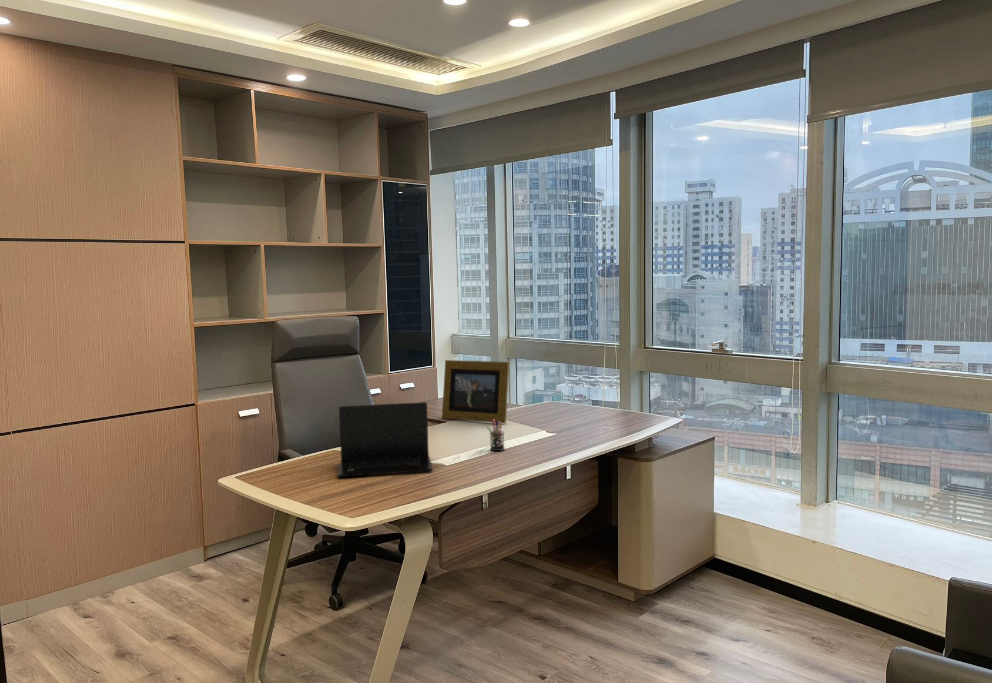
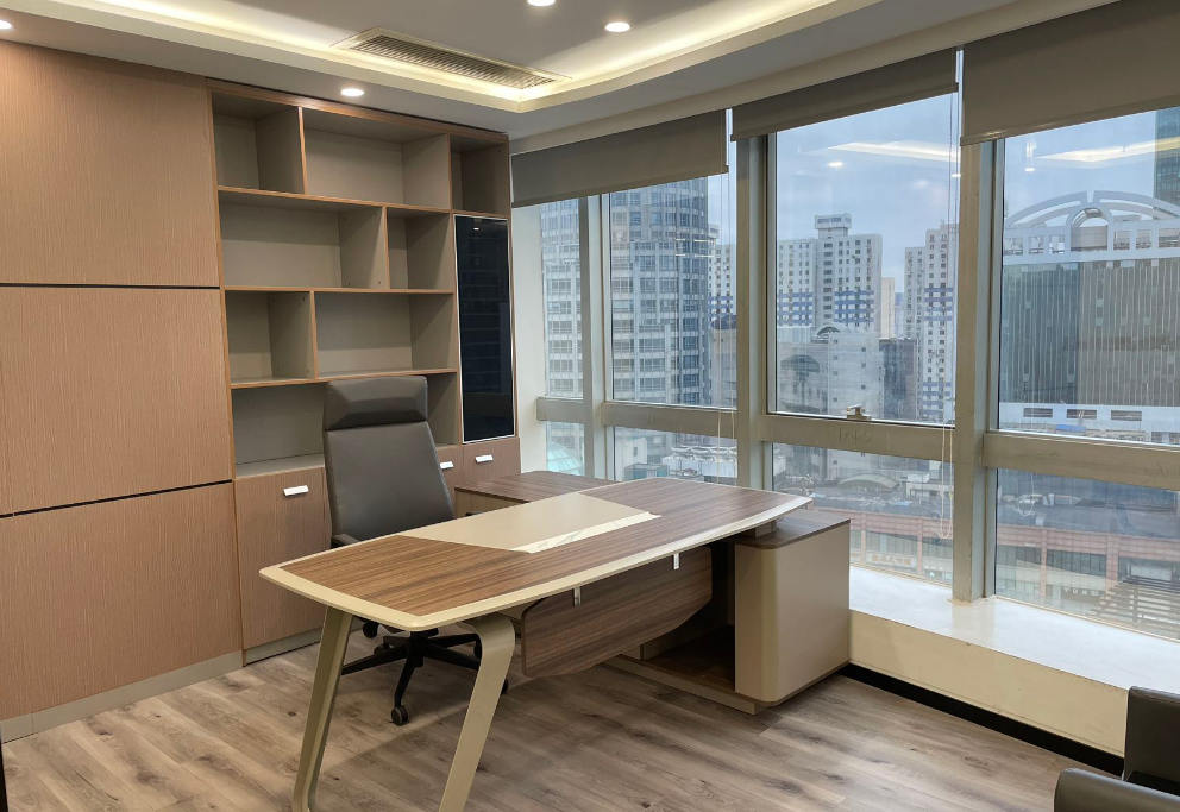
- laptop [337,401,433,478]
- pen holder [485,419,505,452]
- picture frame [441,359,510,424]
